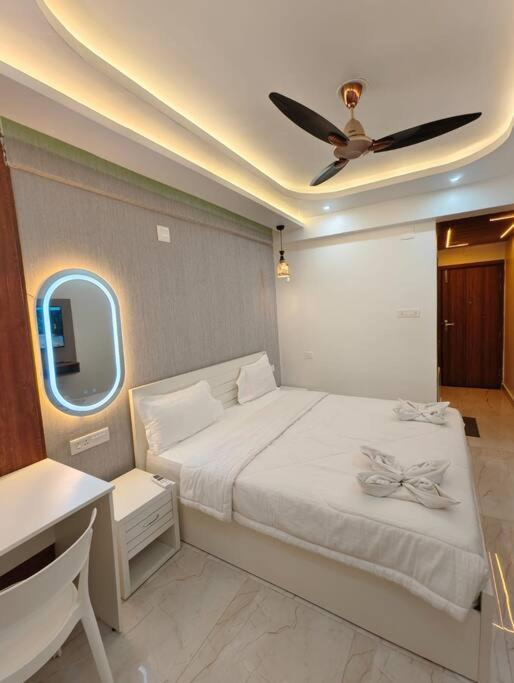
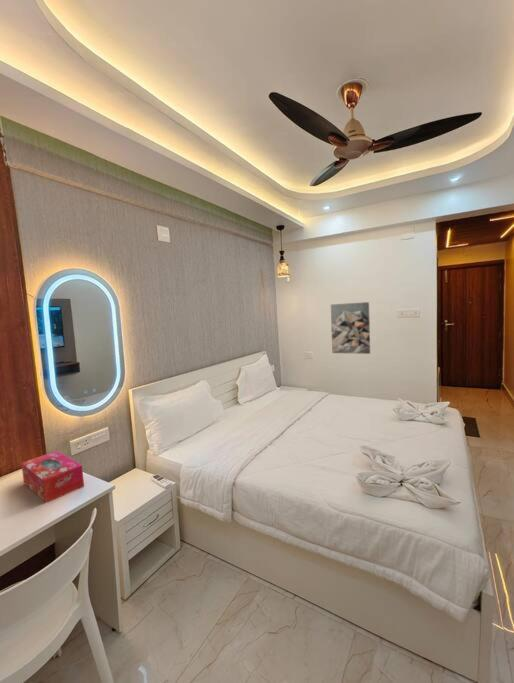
+ wall art [330,301,371,355]
+ tissue box [20,450,85,504]
